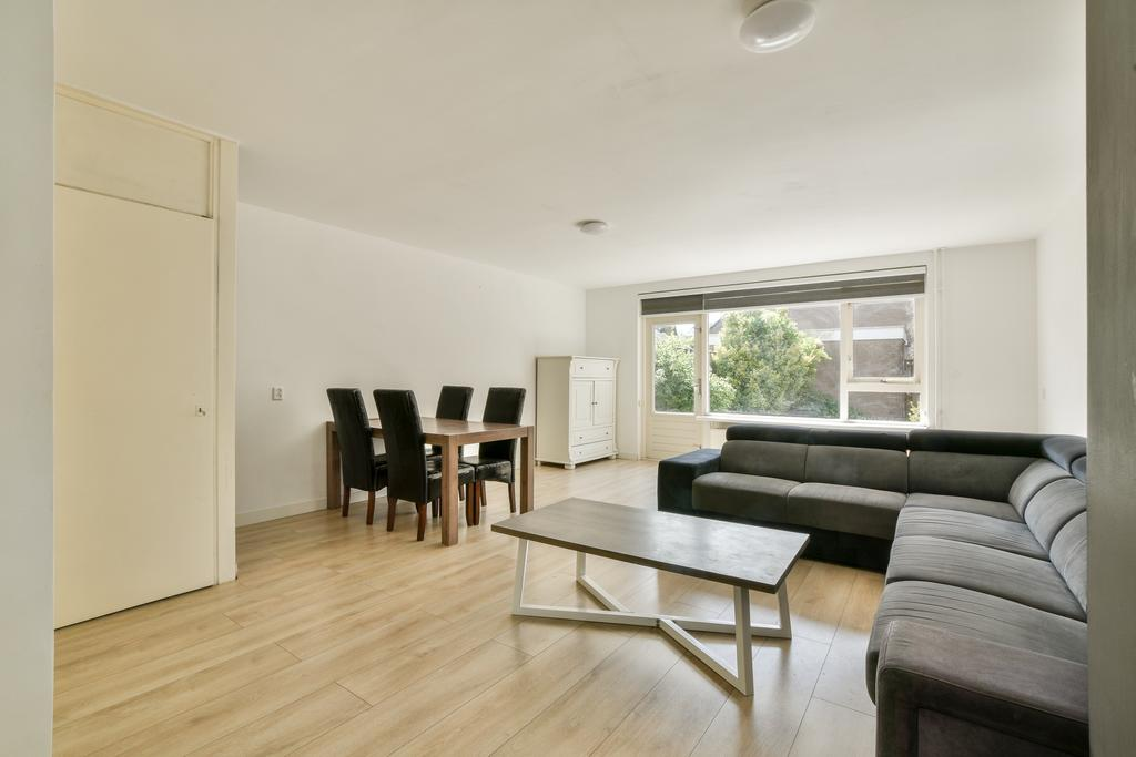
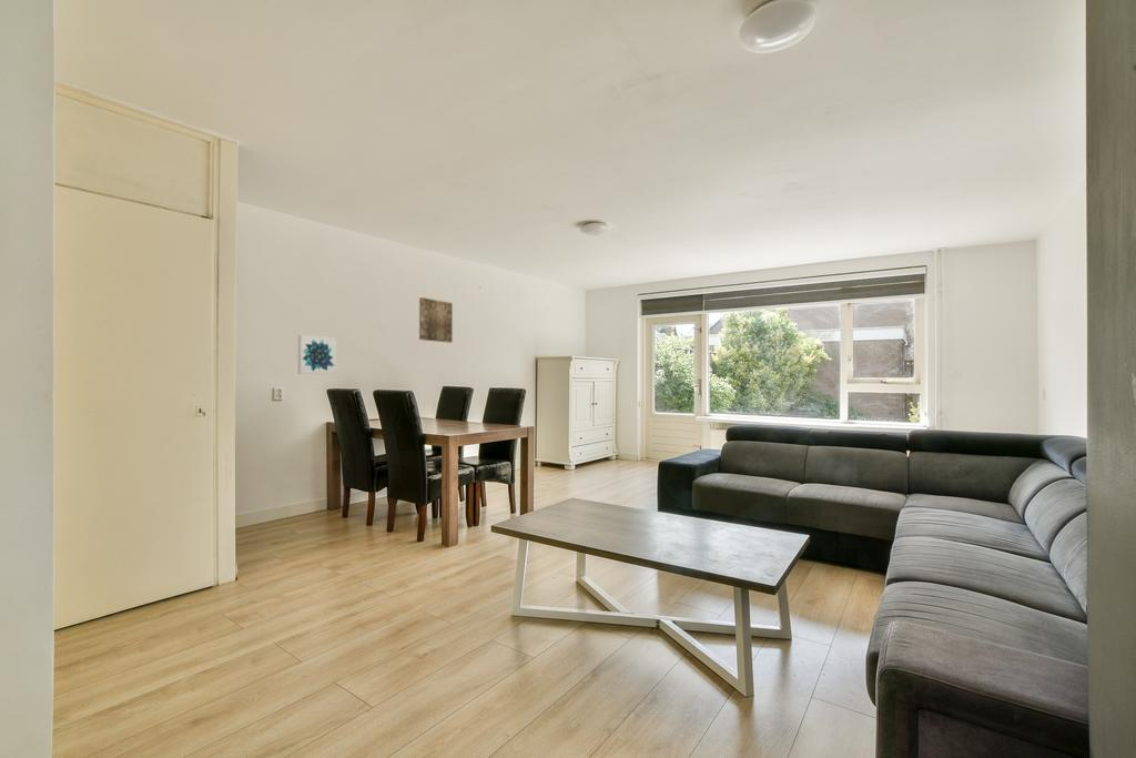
+ wall art [418,296,454,344]
+ wall art [297,334,337,375]
